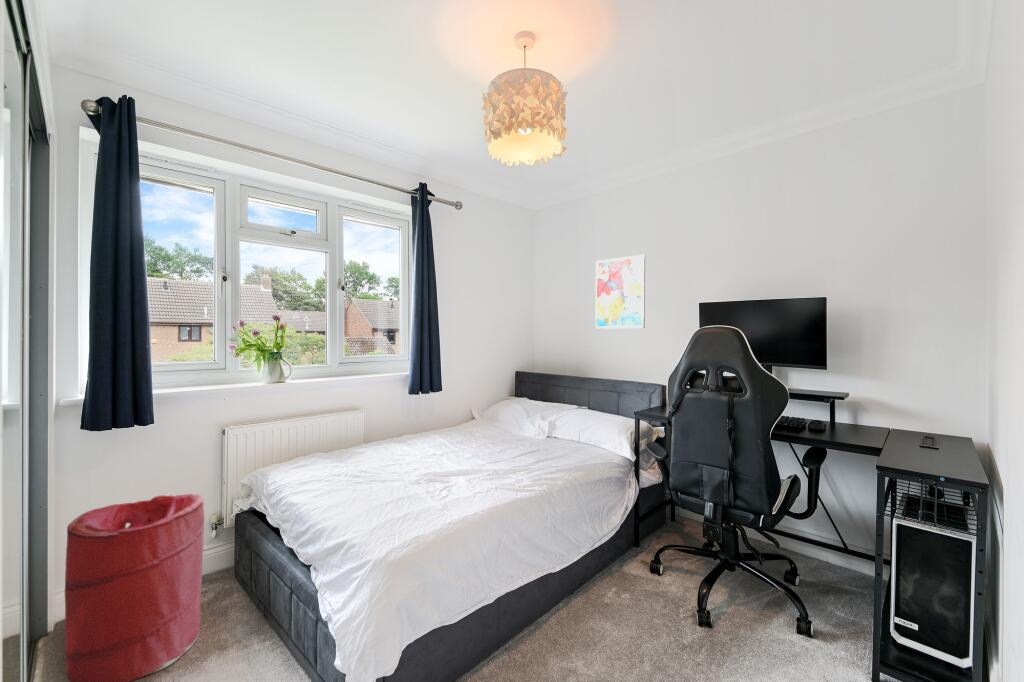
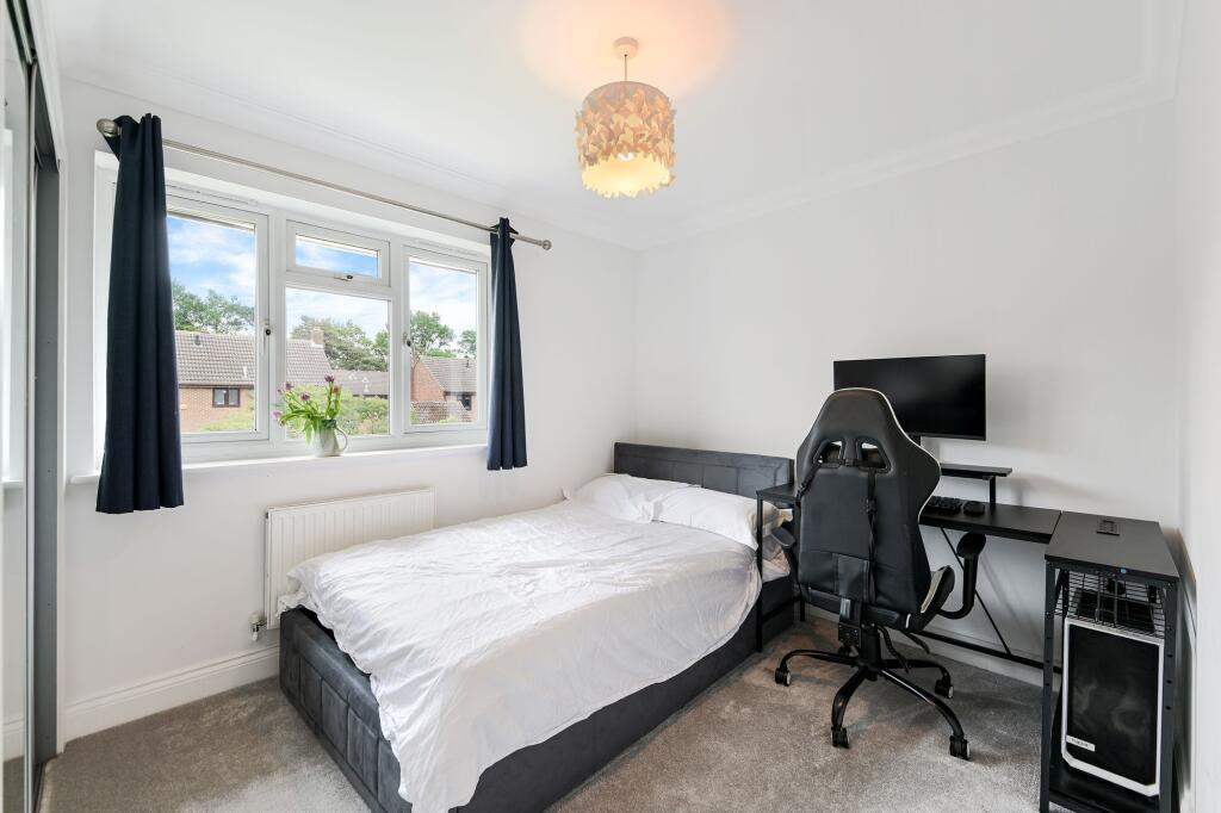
- wall art [594,253,646,330]
- laundry hamper [64,493,206,682]
